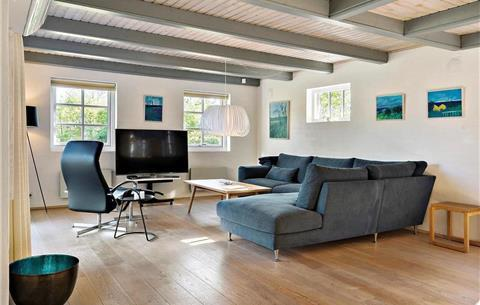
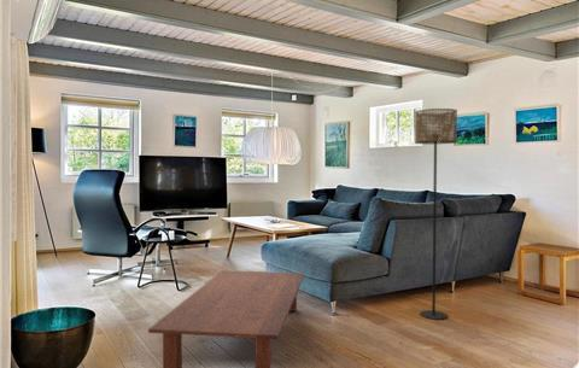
+ floor lamp [414,107,458,321]
+ coffee table [147,269,305,368]
